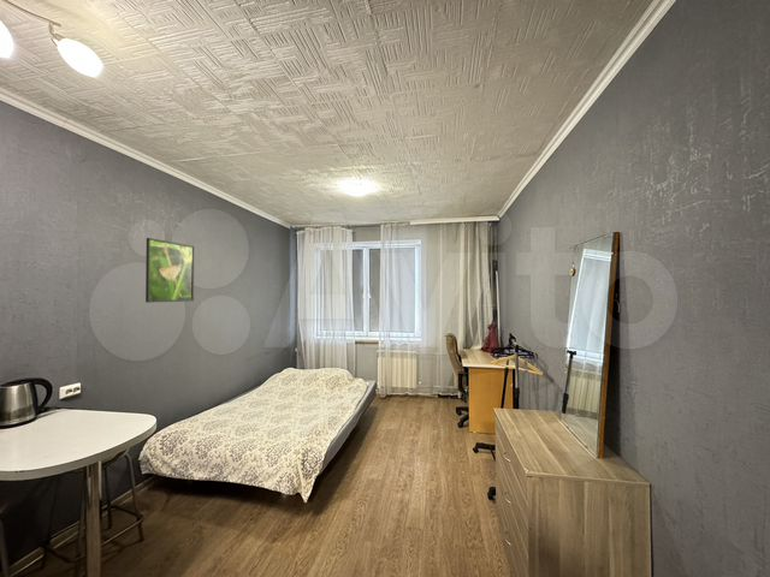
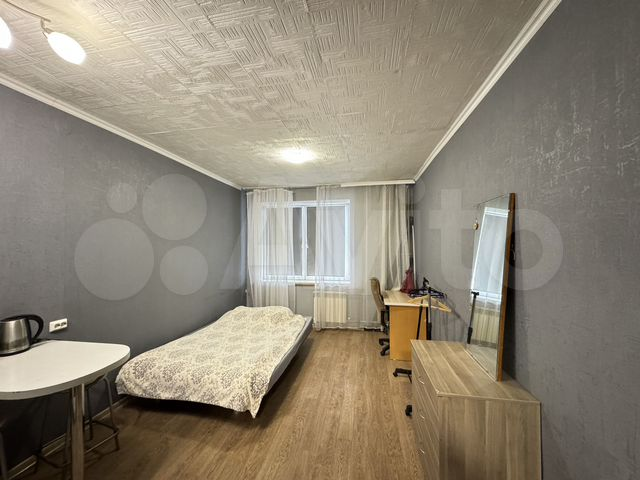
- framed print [144,237,196,304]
